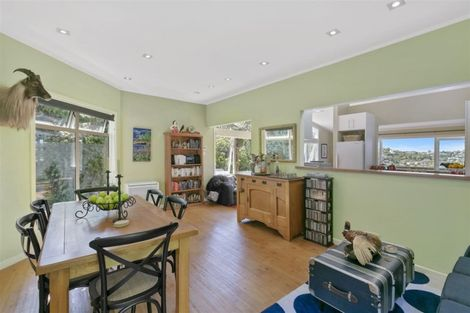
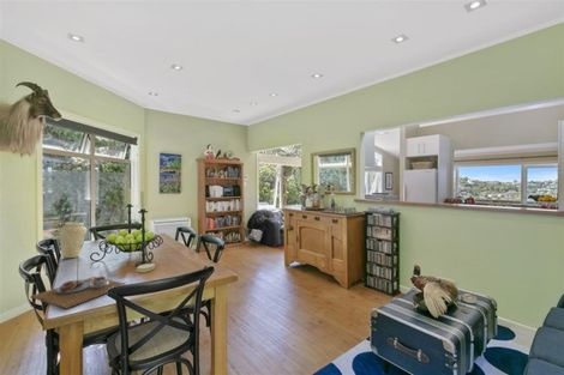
+ placemat [29,276,127,310]
+ vase [59,220,88,259]
